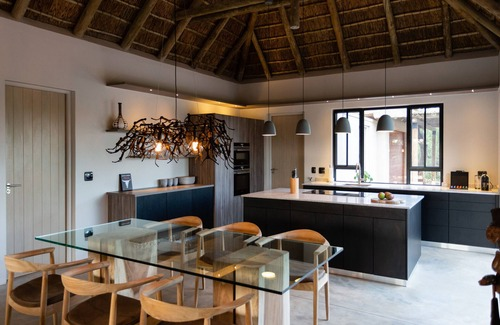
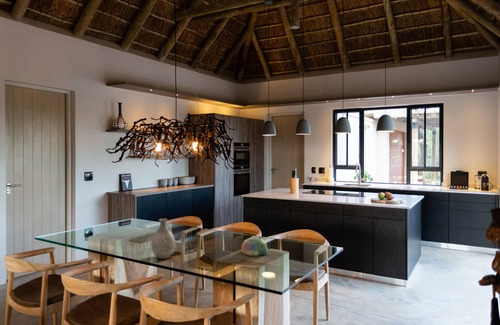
+ bowl [241,236,268,257]
+ vase [150,218,176,259]
